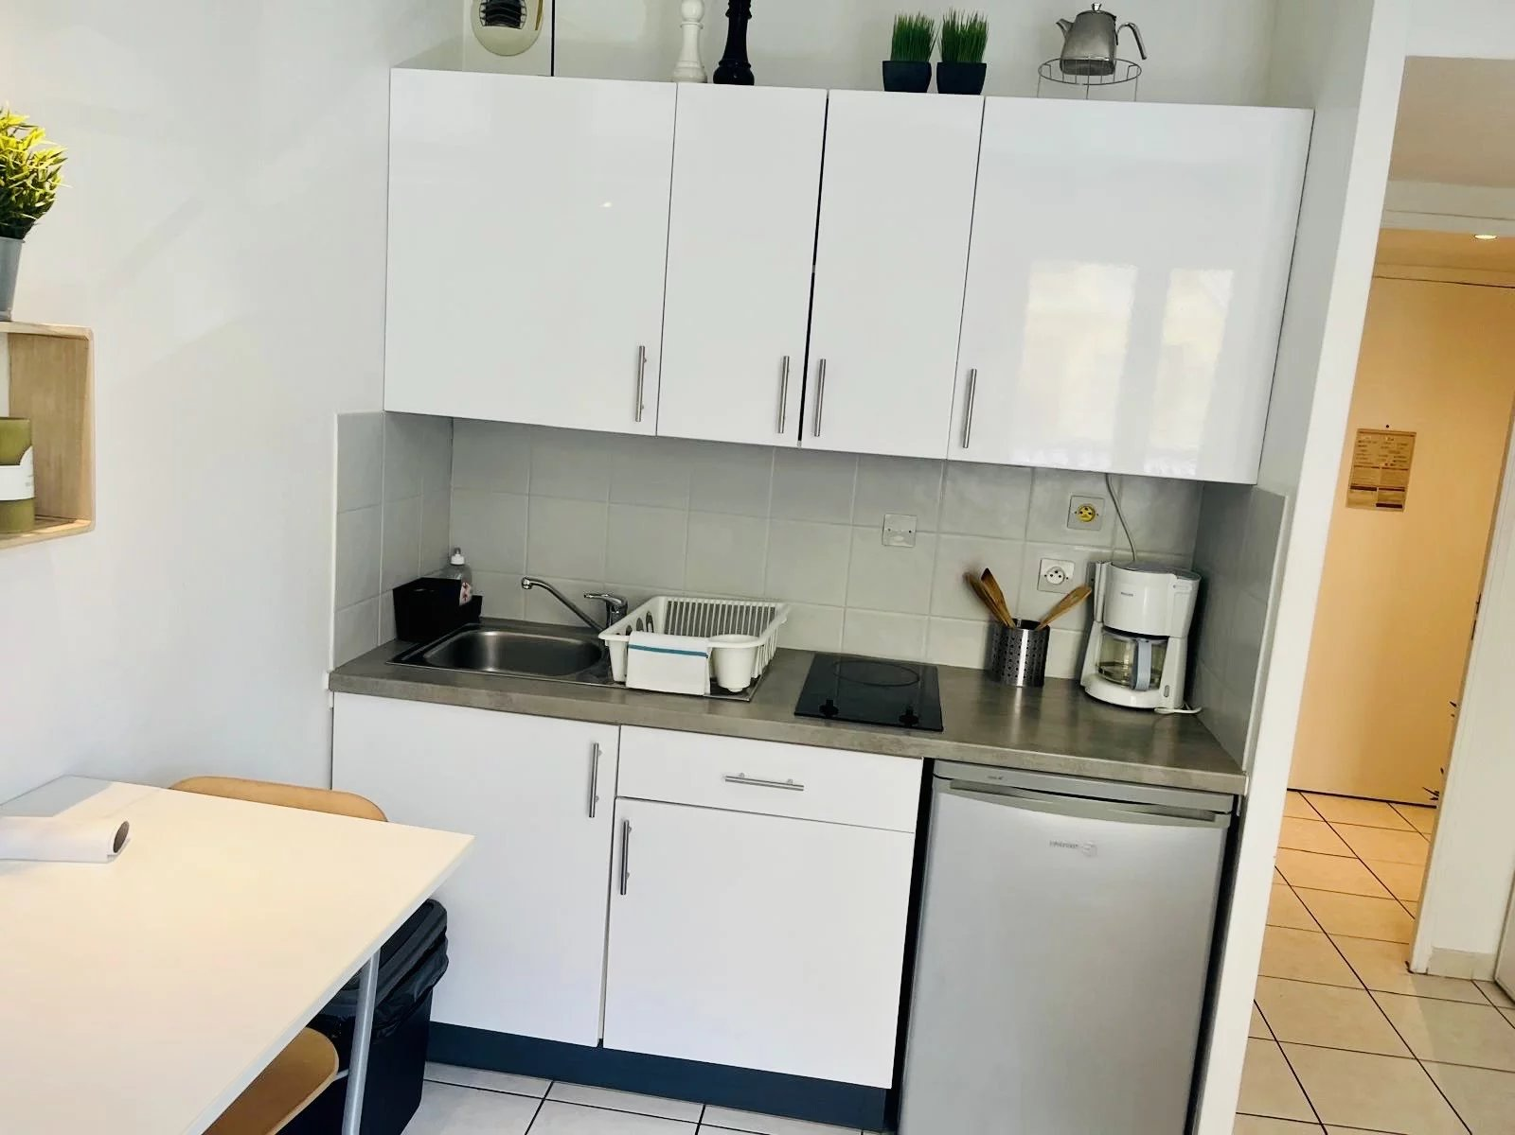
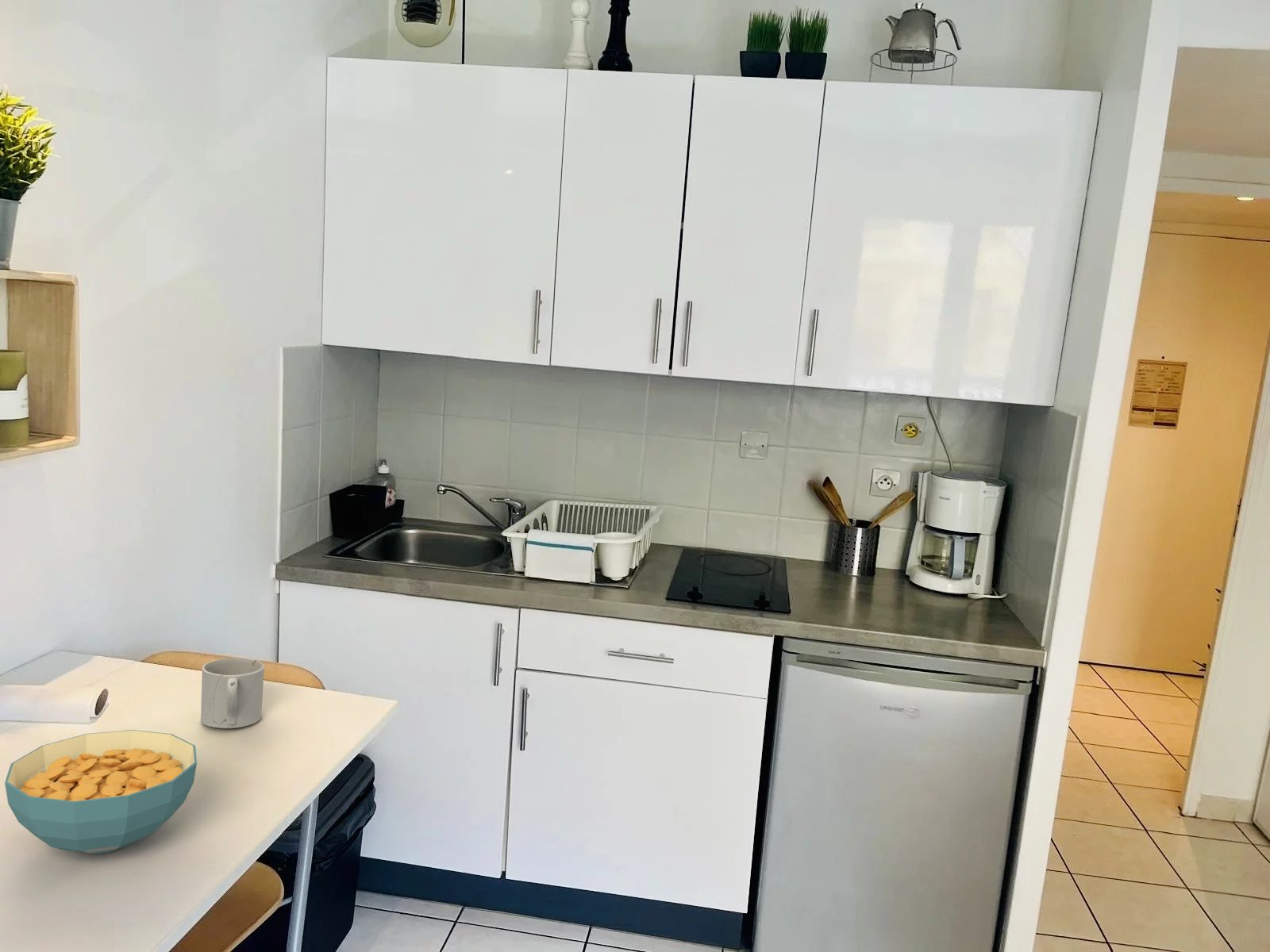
+ mug [200,658,265,729]
+ cereal bowl [4,729,198,854]
